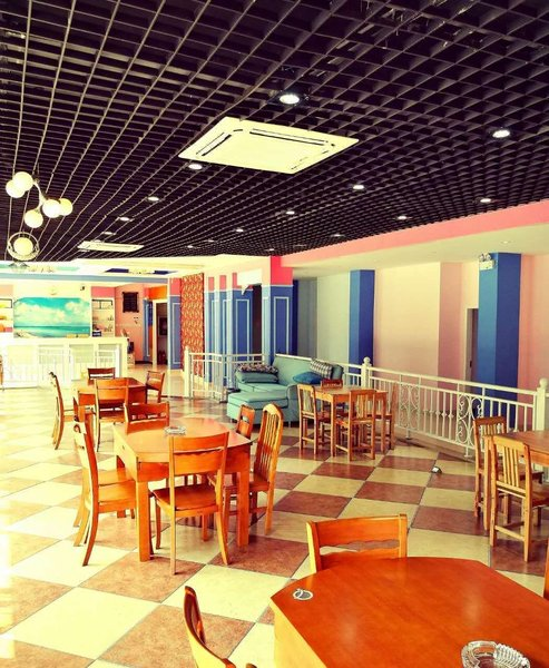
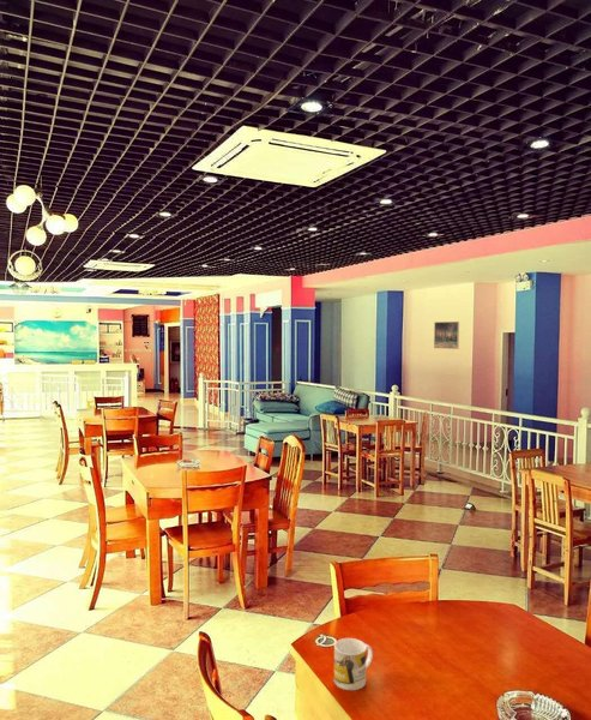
+ mug [333,637,374,691]
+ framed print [433,320,460,350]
